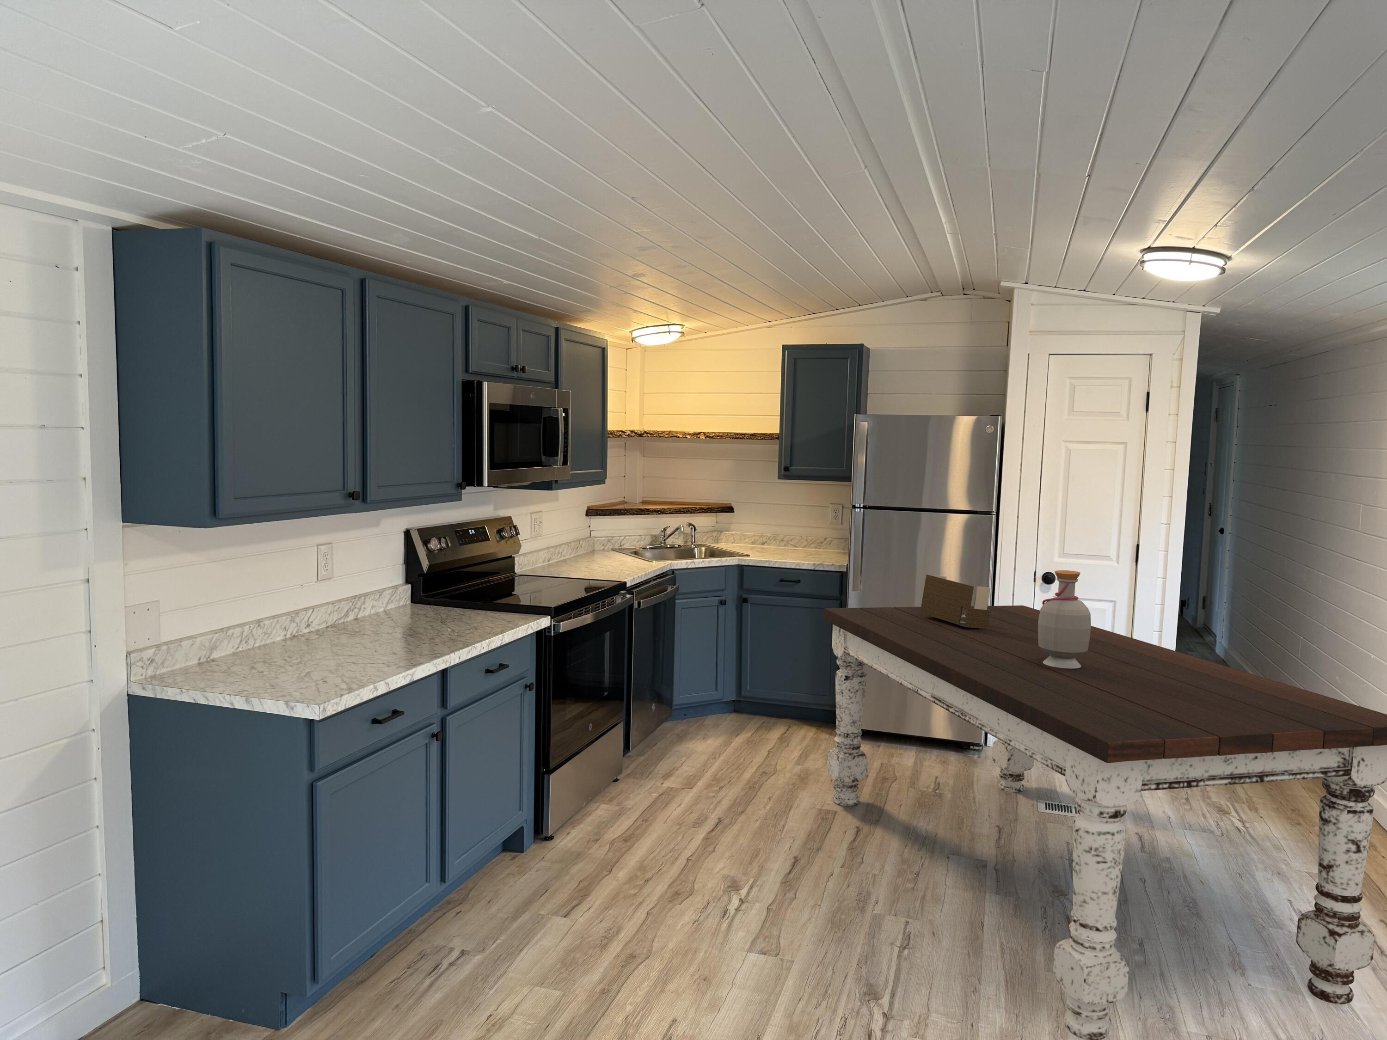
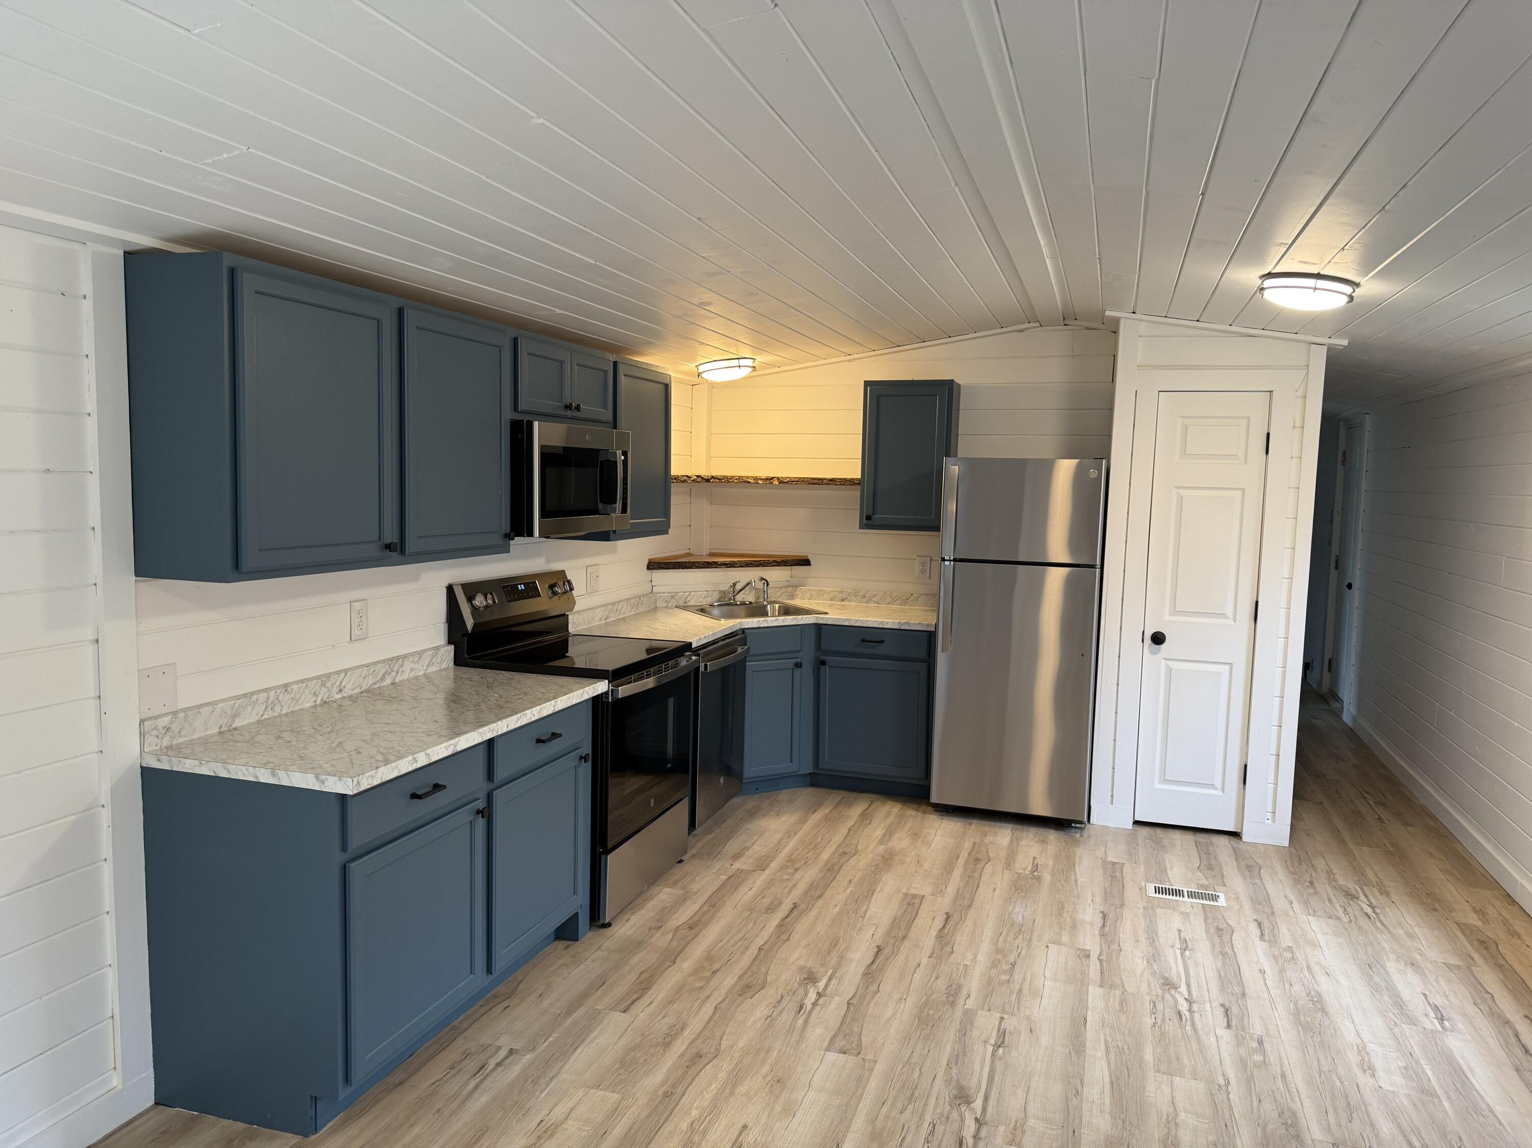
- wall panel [920,575,991,629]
- bottle [1038,570,1091,669]
- dining table [823,605,1387,1040]
